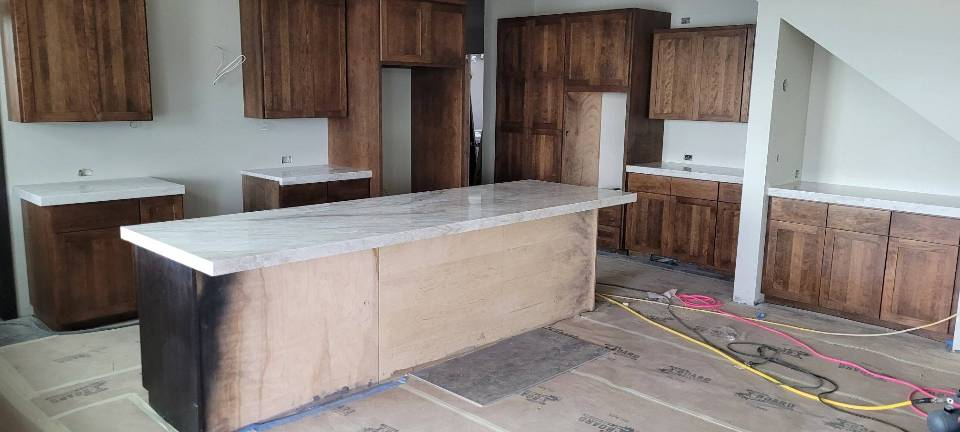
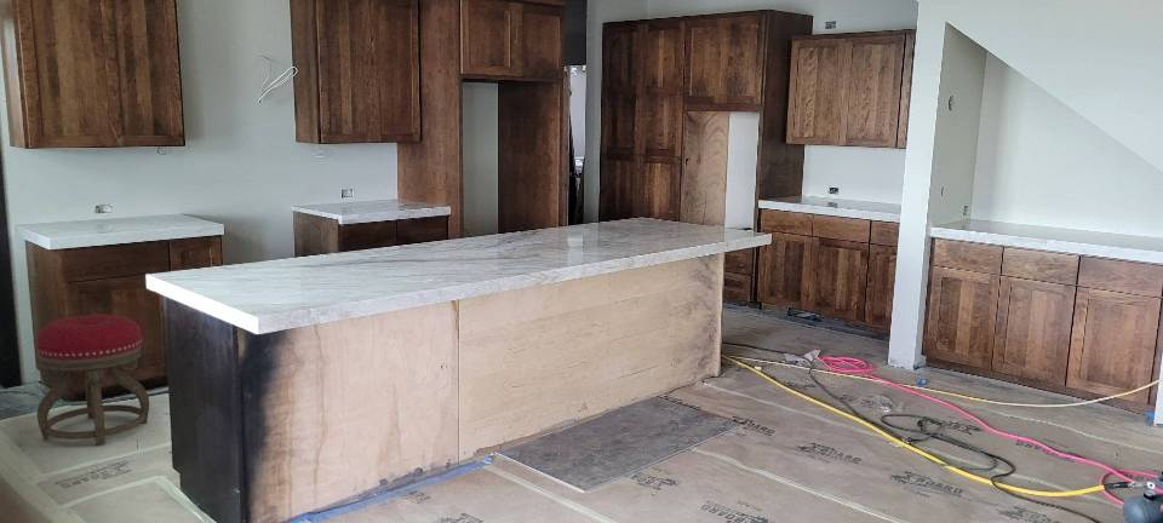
+ stool [35,314,150,446]
